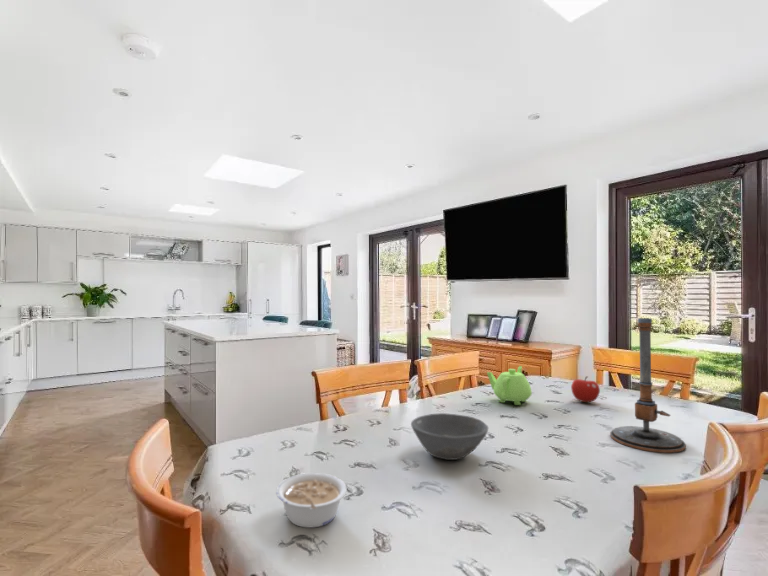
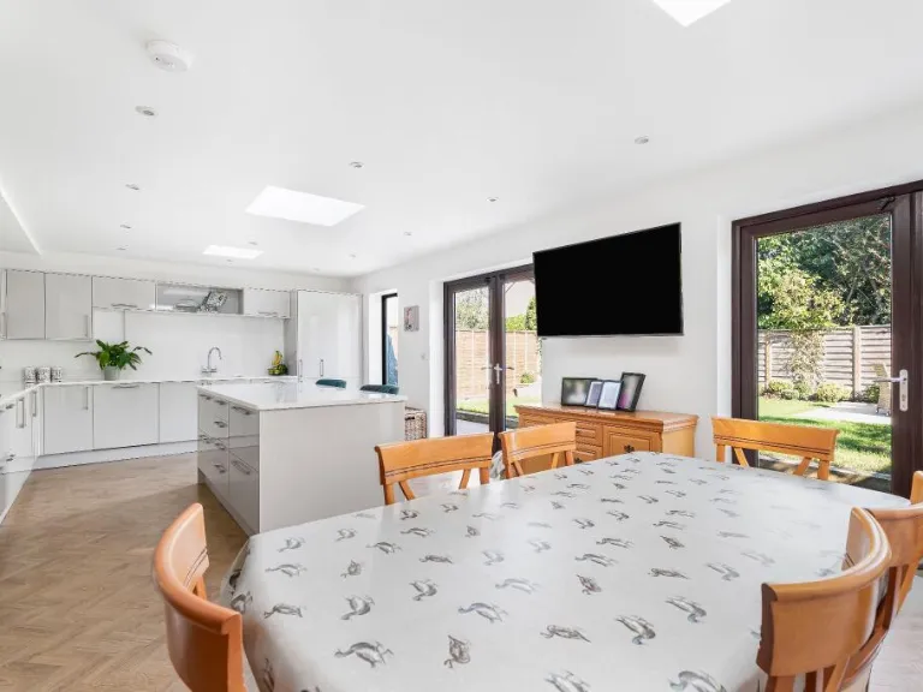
- candlestick [609,317,687,454]
- legume [275,472,348,529]
- fruit [570,375,601,403]
- teapot [486,365,533,406]
- bowl [410,412,489,461]
